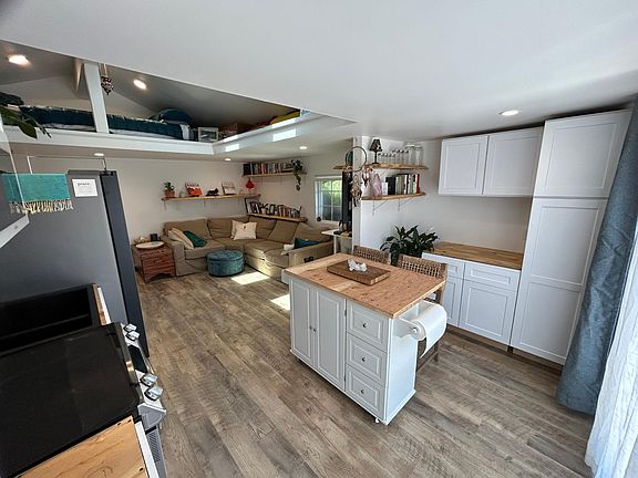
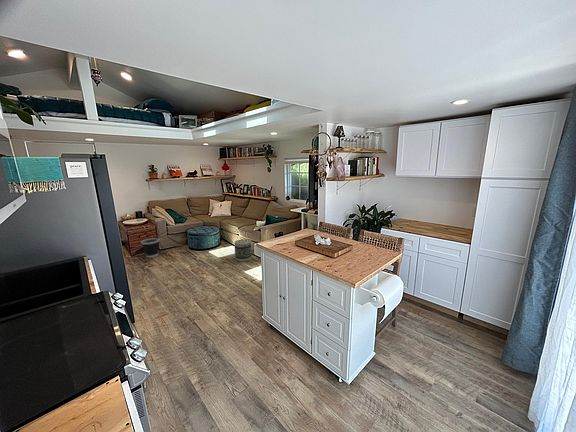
+ basket [233,238,253,263]
+ wastebasket [140,237,160,258]
